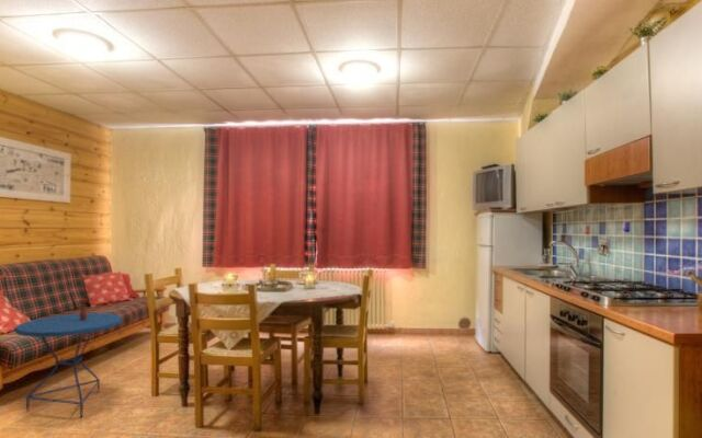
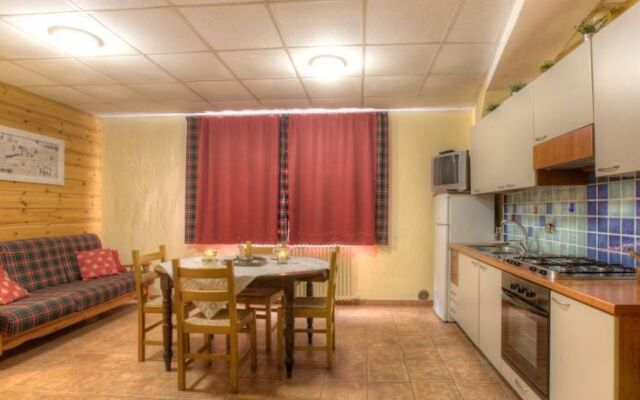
- side table [14,298,123,418]
